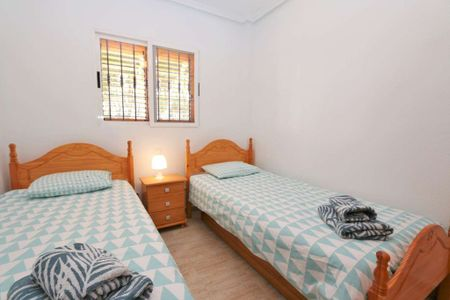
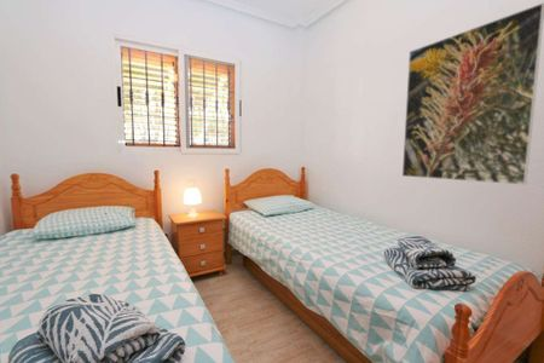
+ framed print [401,1,544,186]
